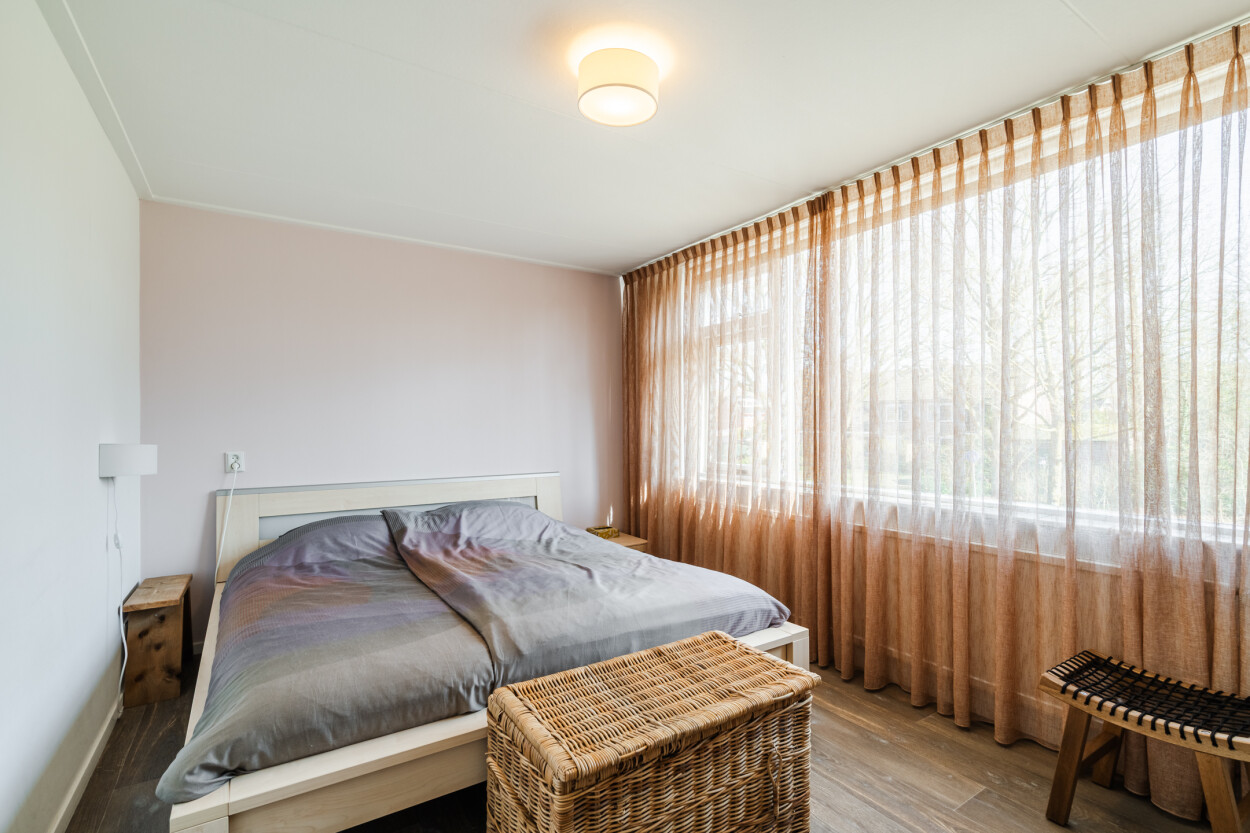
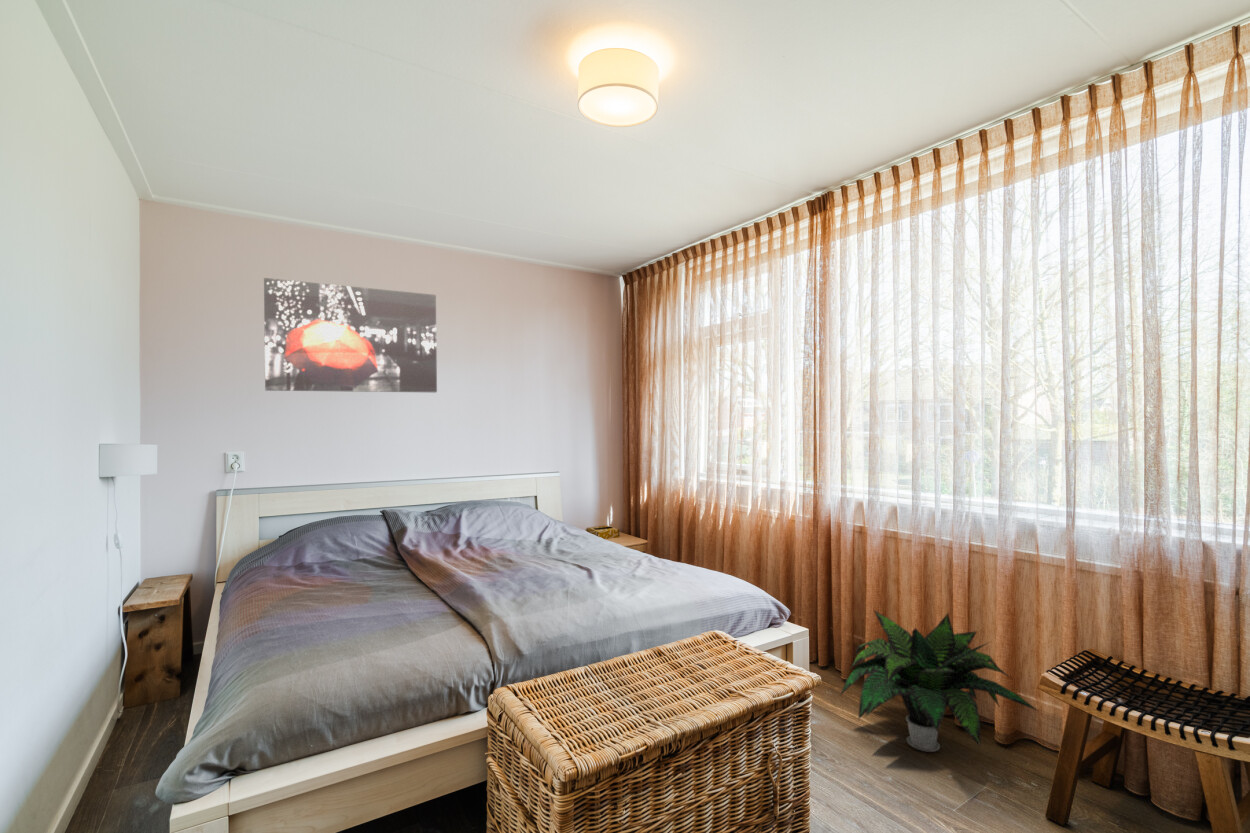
+ wall art [263,277,438,393]
+ potted plant [839,609,1039,753]
